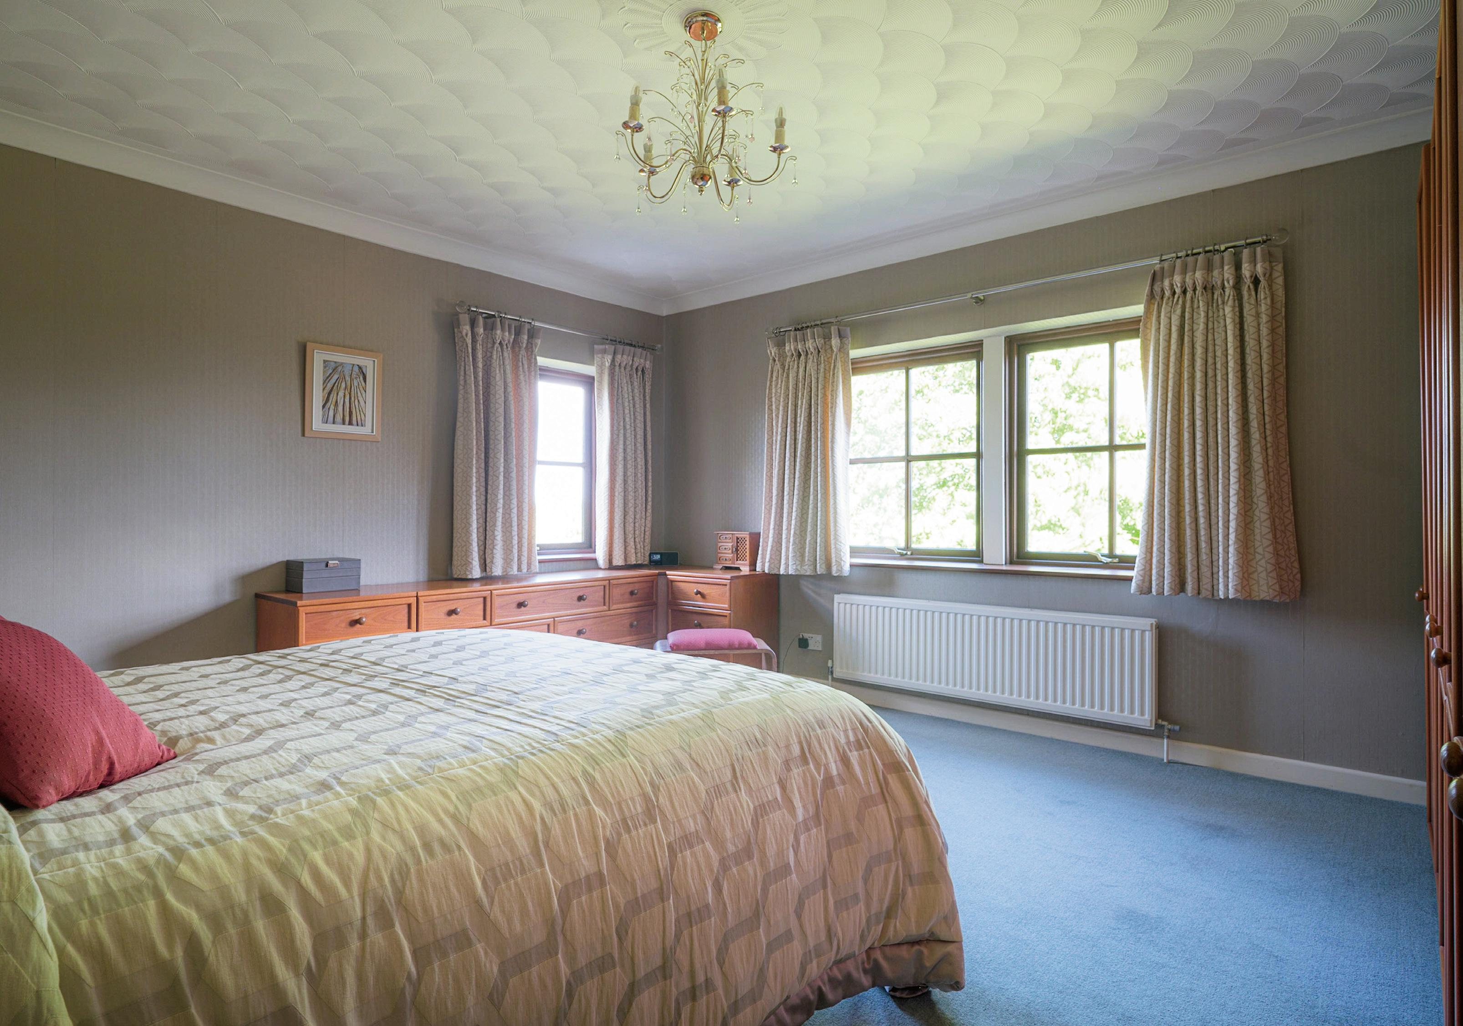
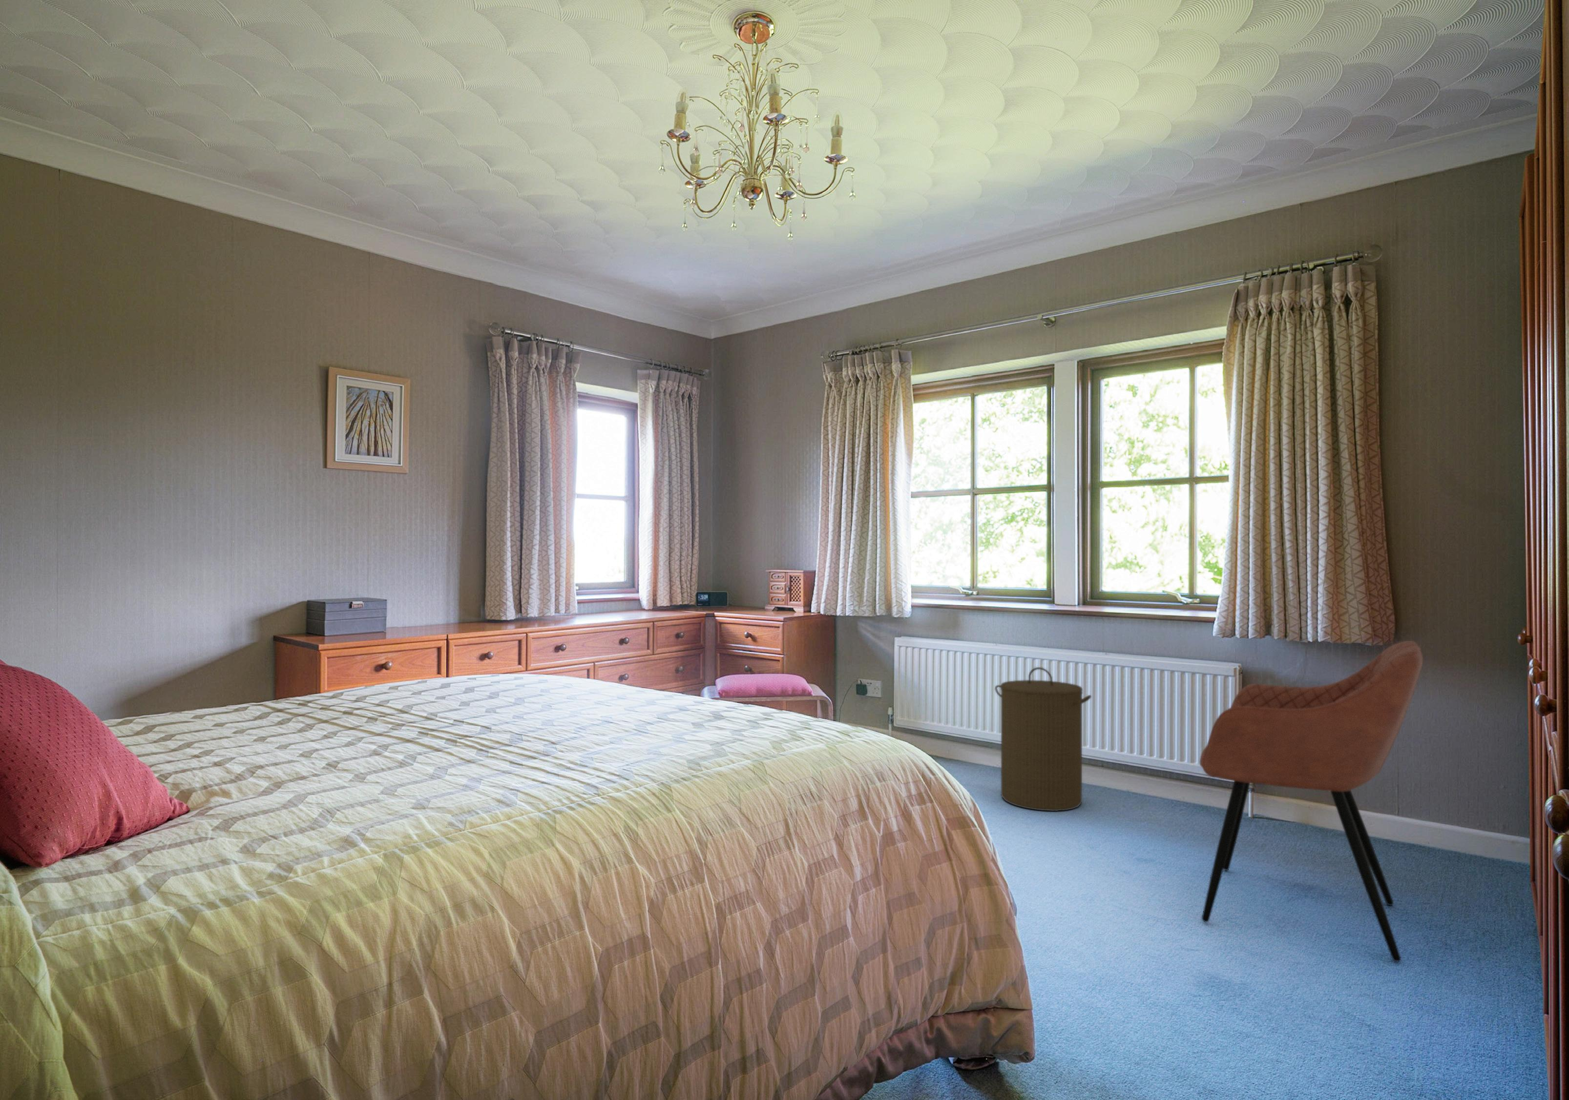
+ laundry hamper [994,666,1092,812]
+ armchair [1199,640,1424,963]
